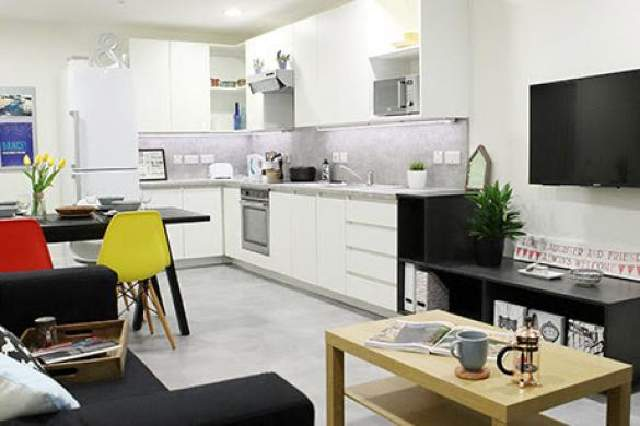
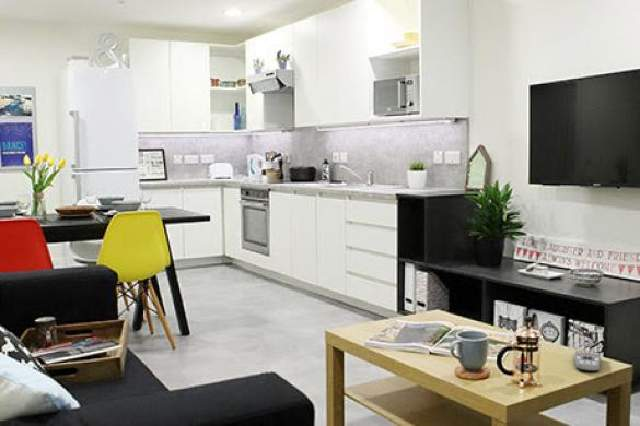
+ remote control [573,350,602,372]
